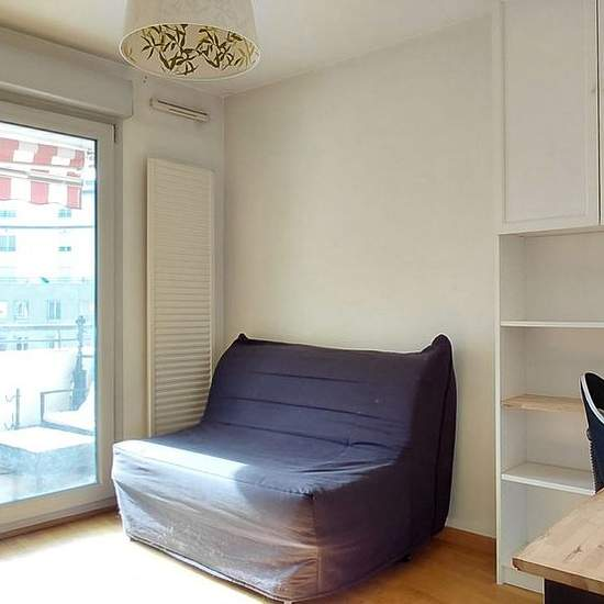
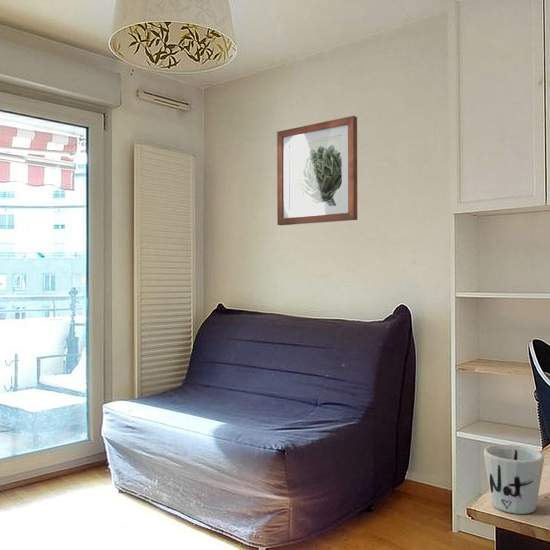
+ wall art [276,115,358,226]
+ mug [483,444,545,515]
